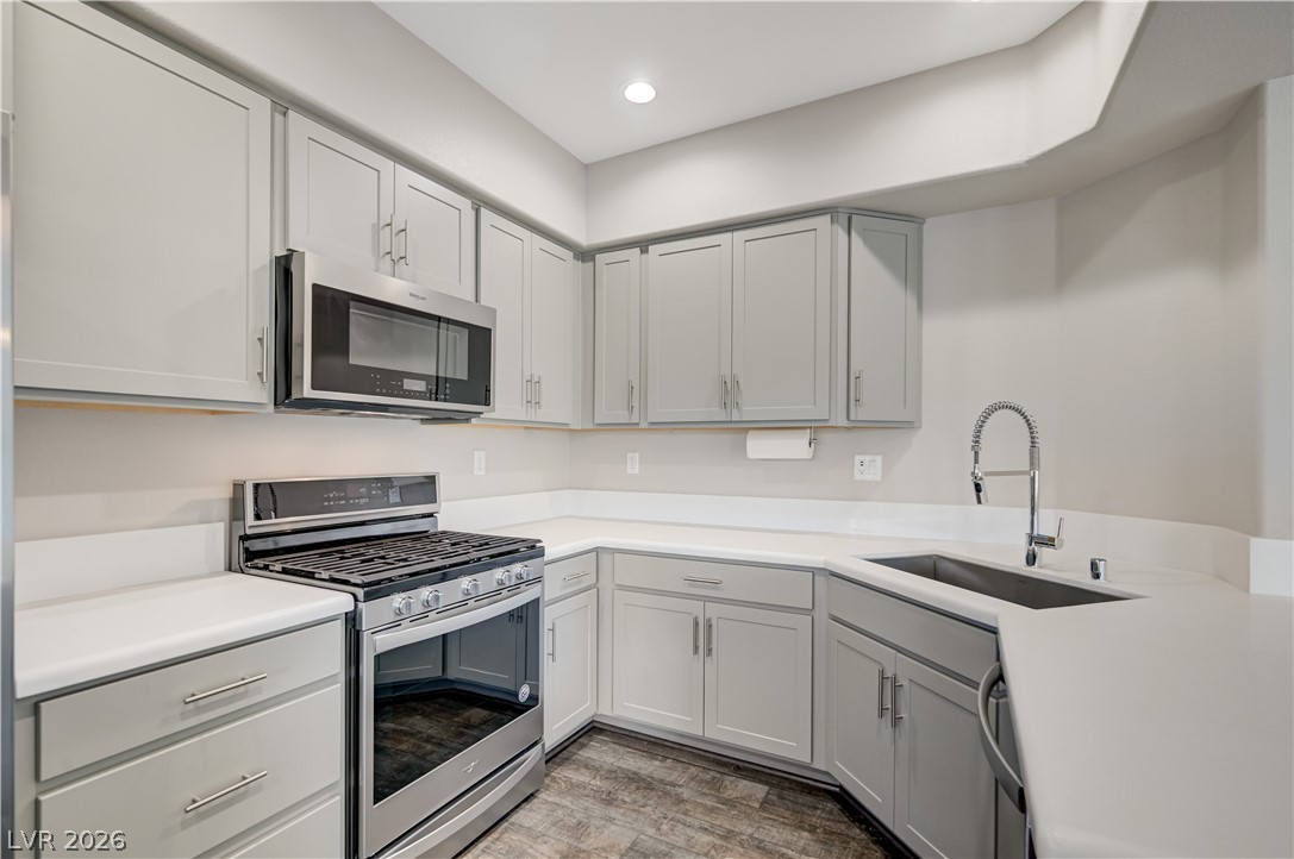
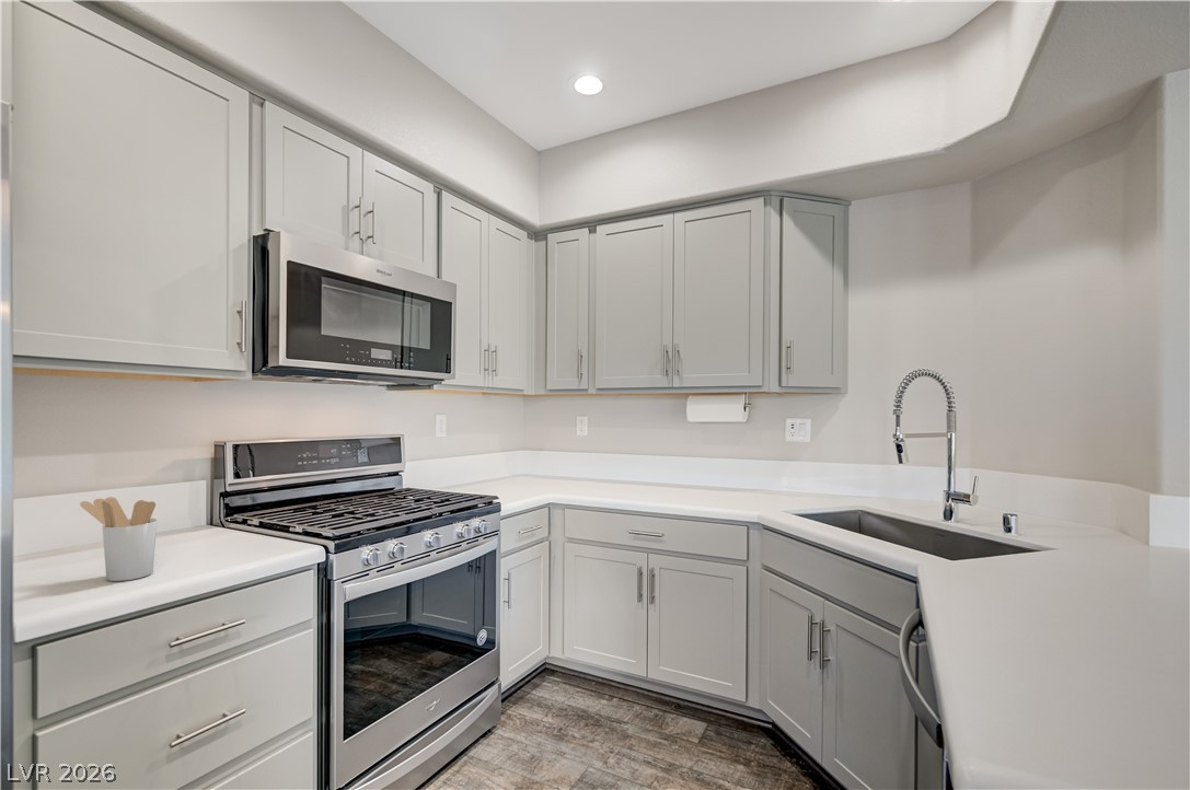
+ utensil holder [79,496,159,582]
